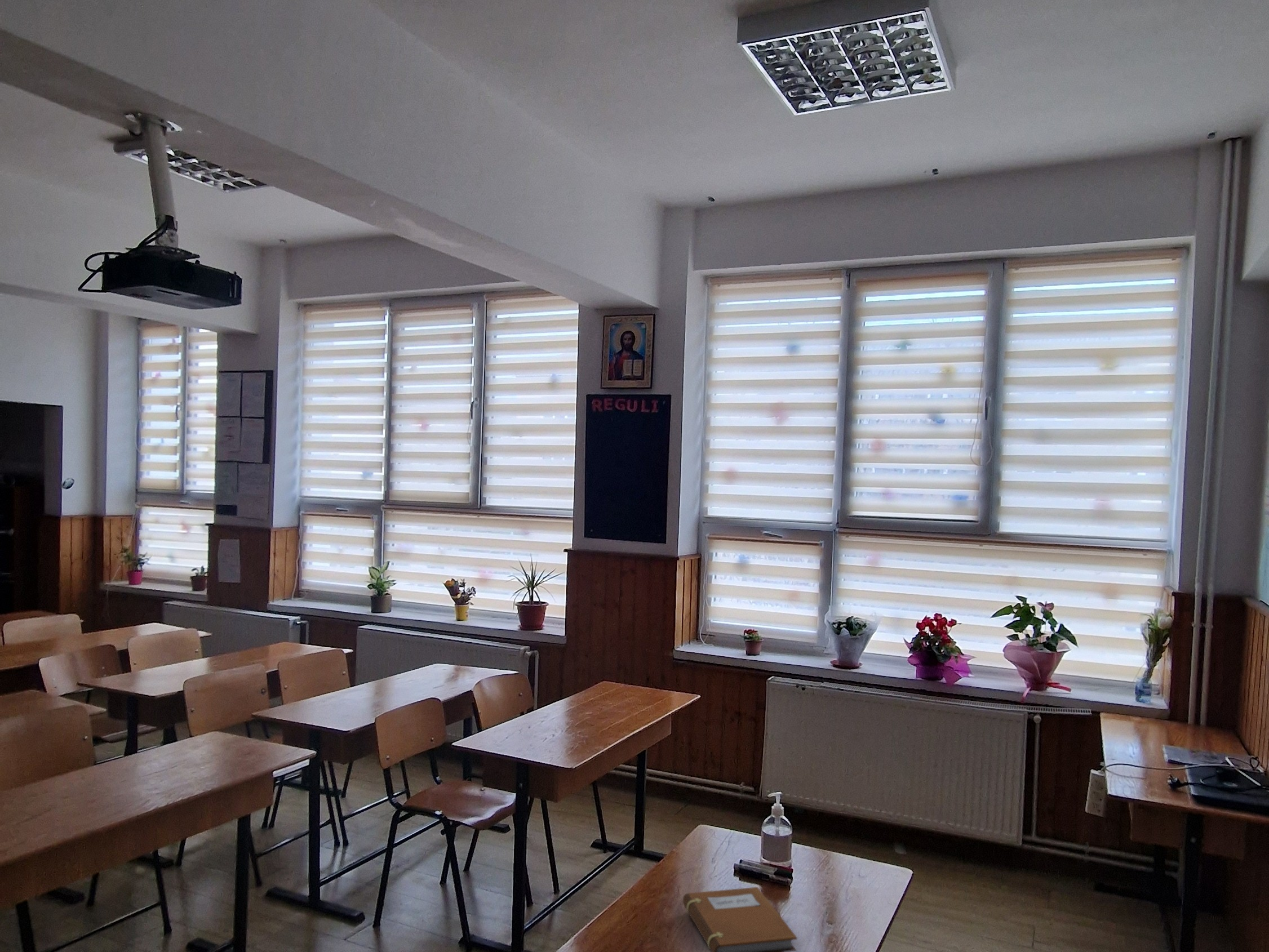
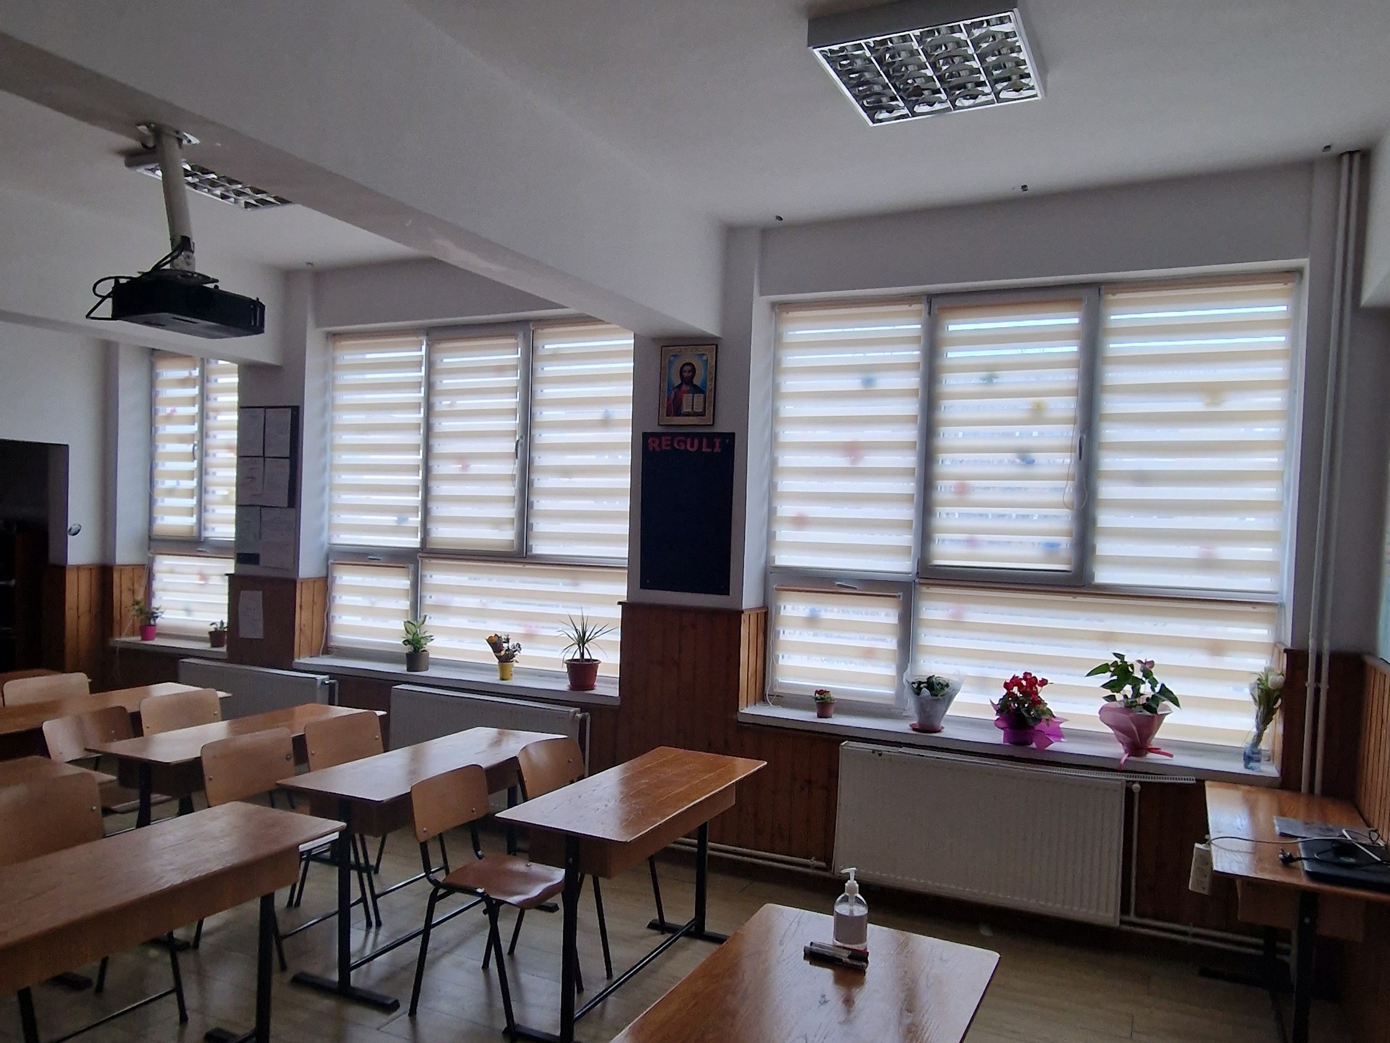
- notebook [682,887,797,952]
